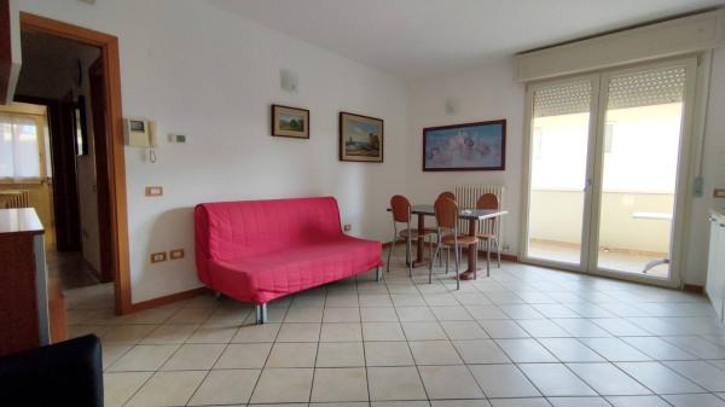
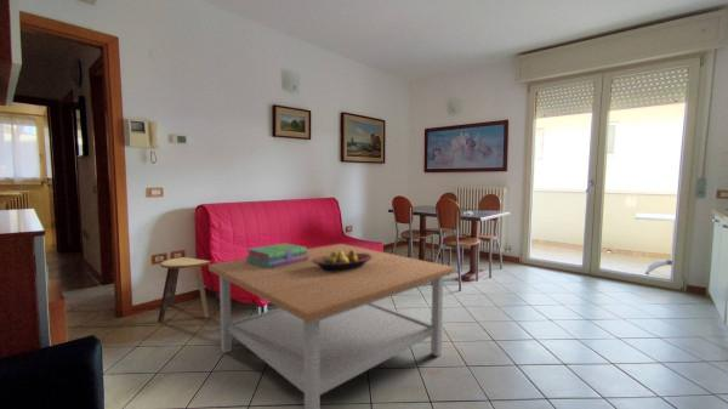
+ stool [157,256,211,323]
+ coffee table [207,243,455,409]
+ stack of books [244,243,308,268]
+ fruit bowl [312,250,372,271]
